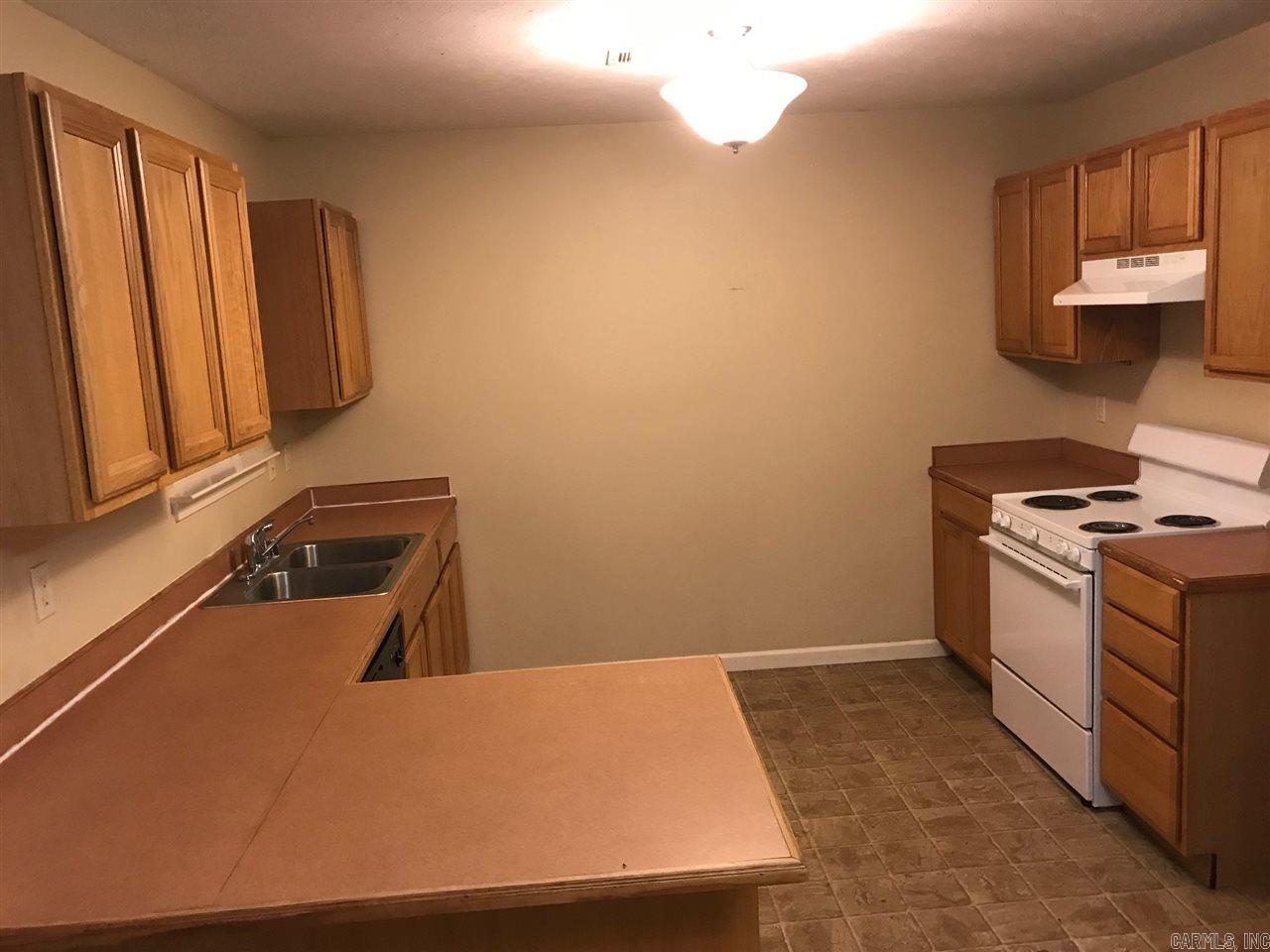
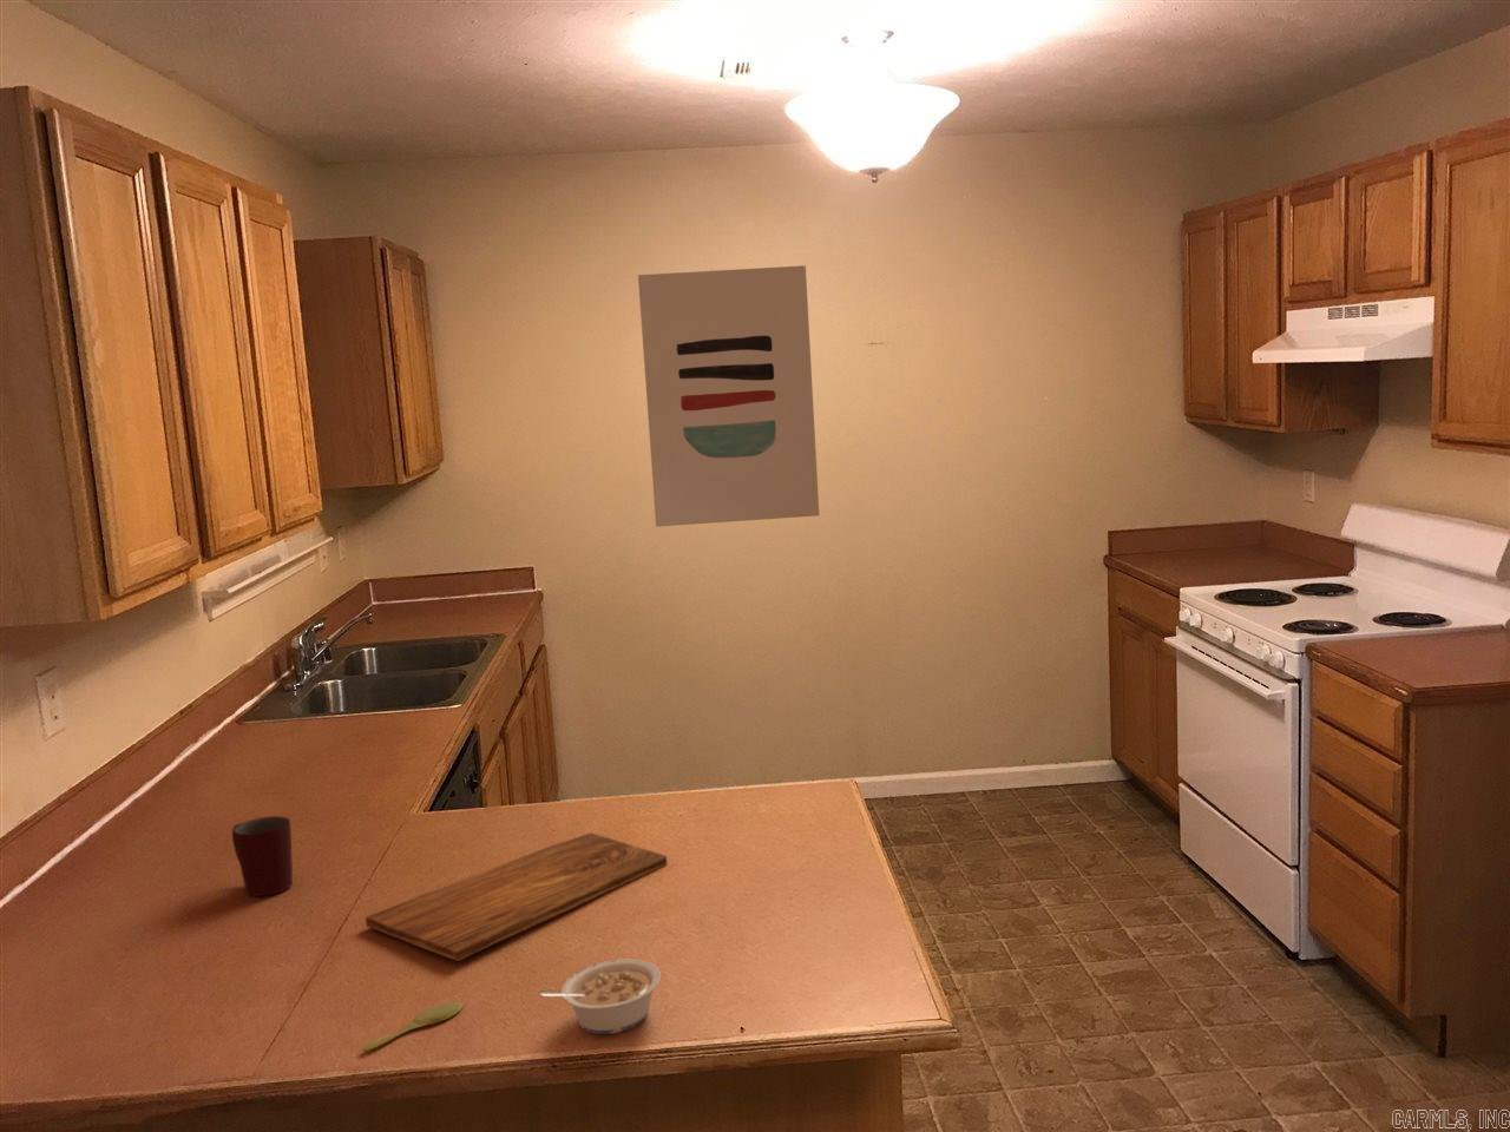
+ legume [539,957,662,1036]
+ spoon [361,1001,464,1052]
+ mug [231,815,294,898]
+ wall art [637,264,820,527]
+ cutting board [365,831,669,962]
